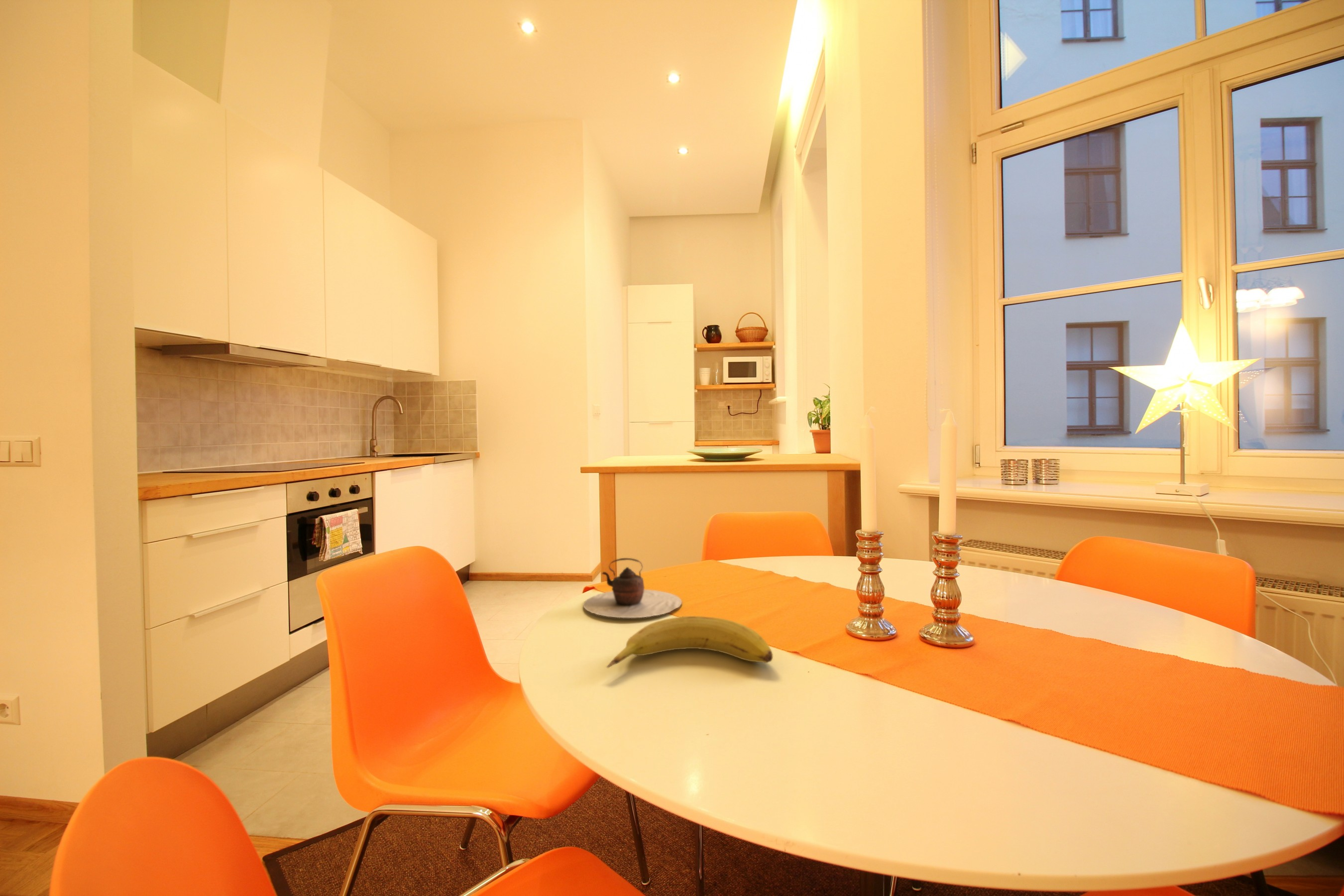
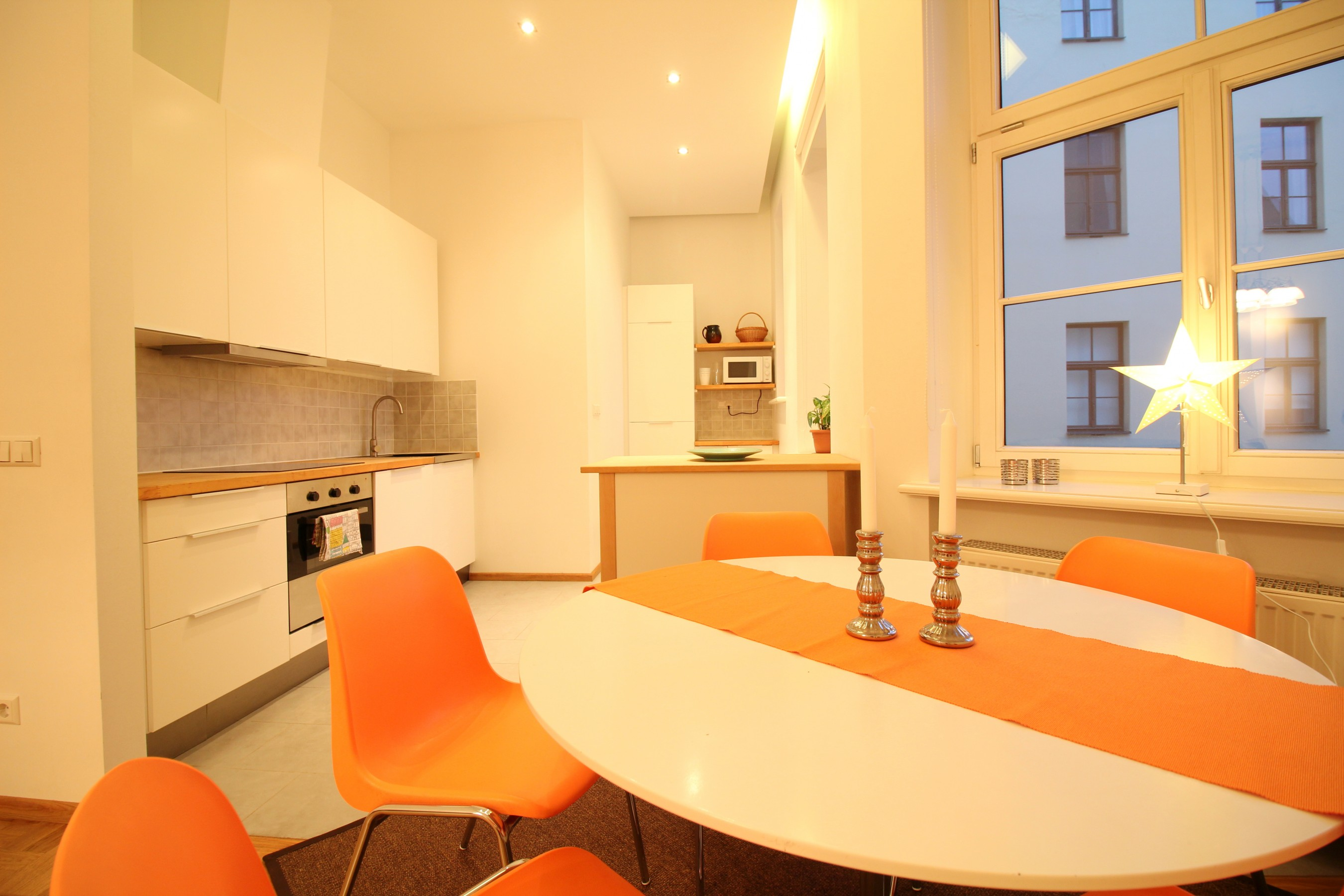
- teapot [583,558,682,618]
- fruit [606,616,774,669]
